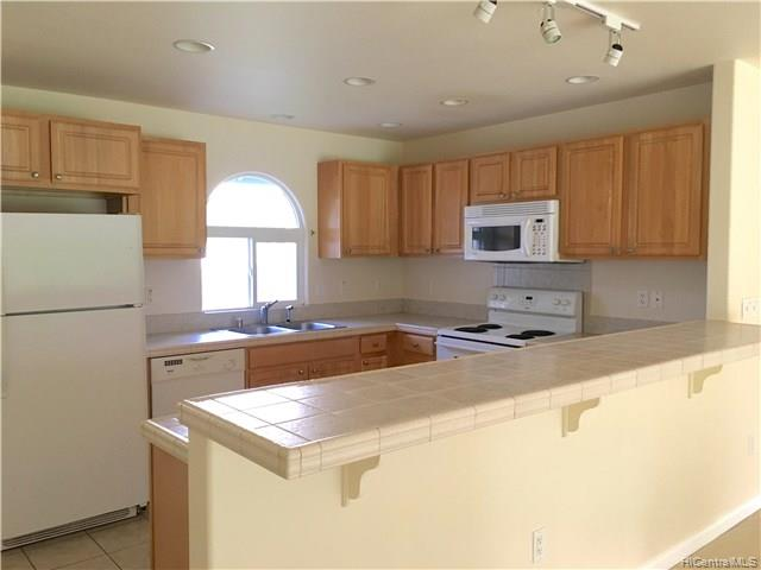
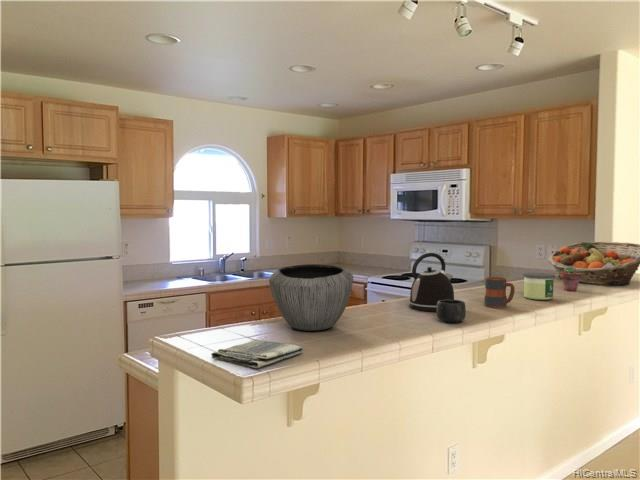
+ kettle [408,252,455,313]
+ dish towel [210,338,305,369]
+ mug [436,299,467,324]
+ bowl [268,263,354,332]
+ mug [483,276,516,309]
+ fruit basket [547,241,640,286]
+ candle [522,272,556,301]
+ potted succulent [561,266,582,292]
